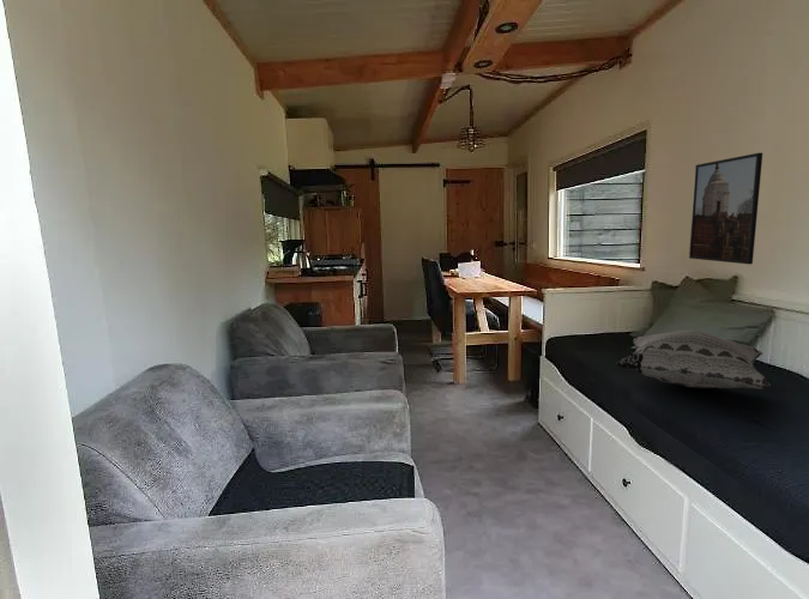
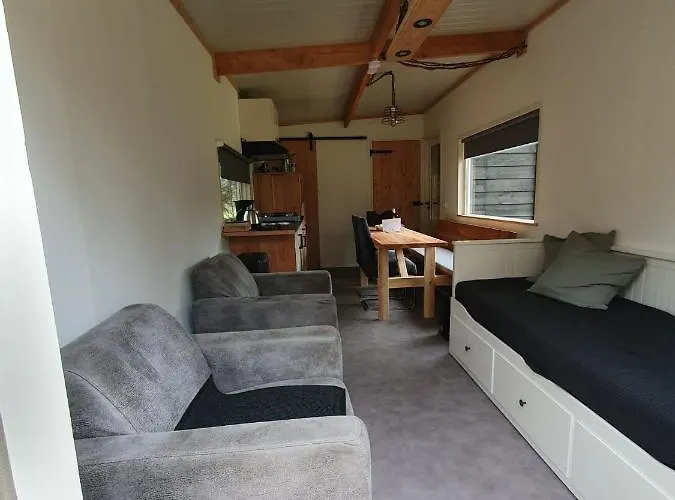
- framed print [688,152,763,266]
- decorative pillow [615,329,772,391]
